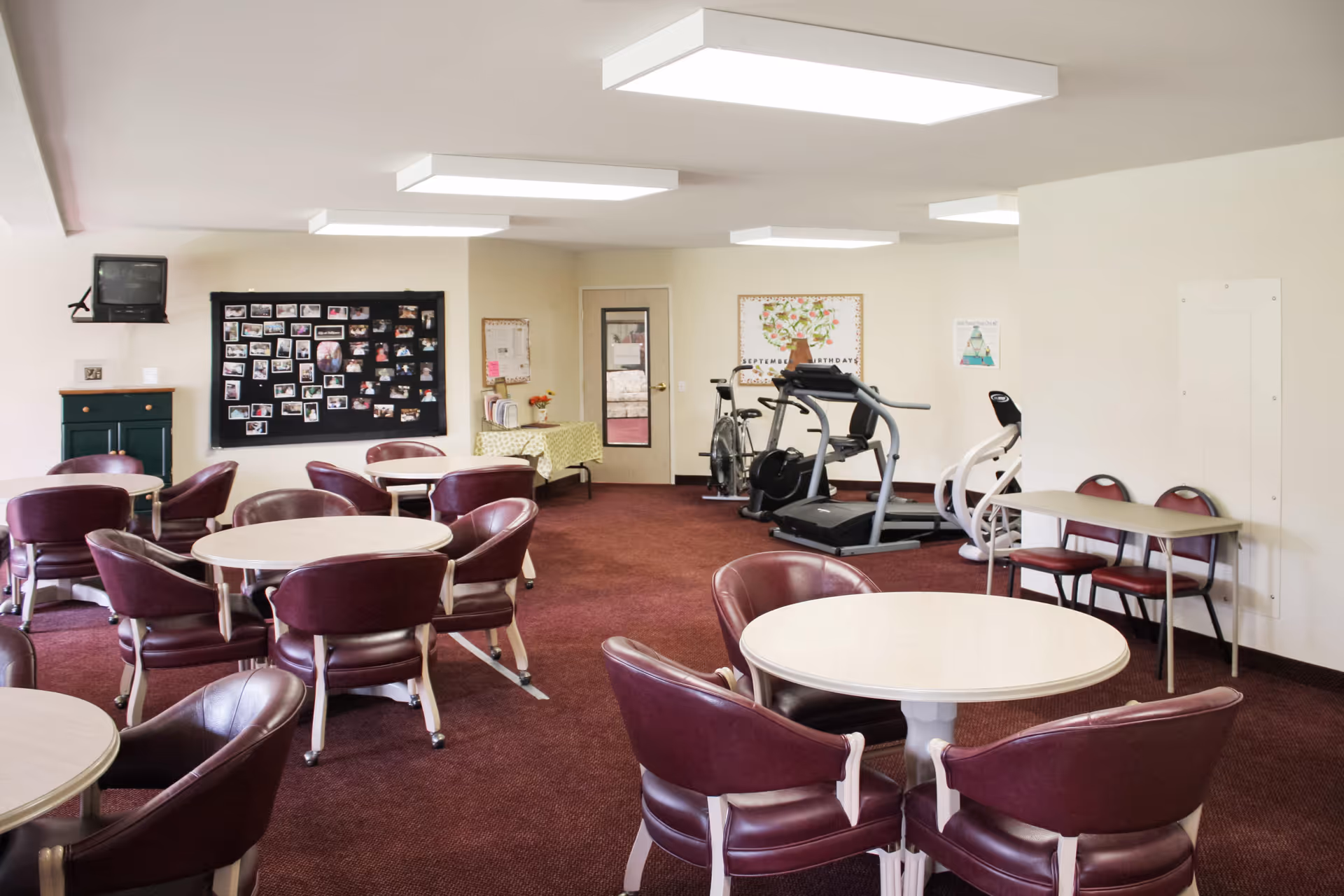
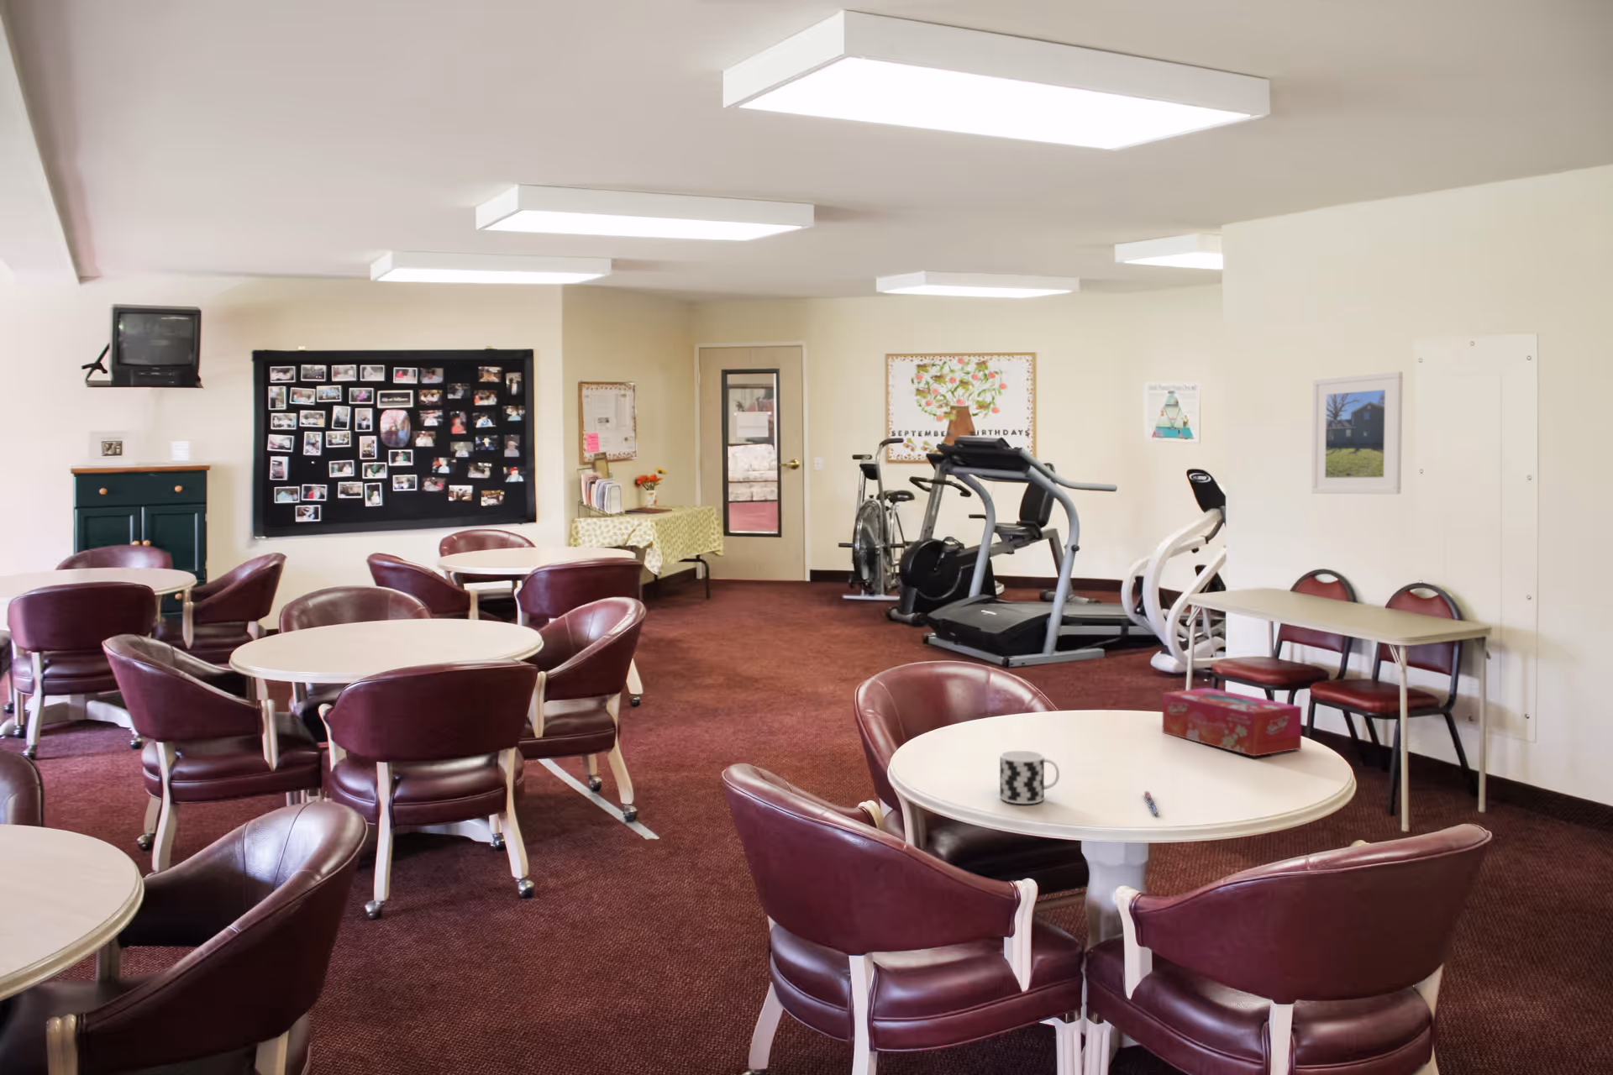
+ tissue box [1162,687,1302,757]
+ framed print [1311,371,1404,494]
+ pen [1143,791,1161,816]
+ cup [999,750,1060,805]
